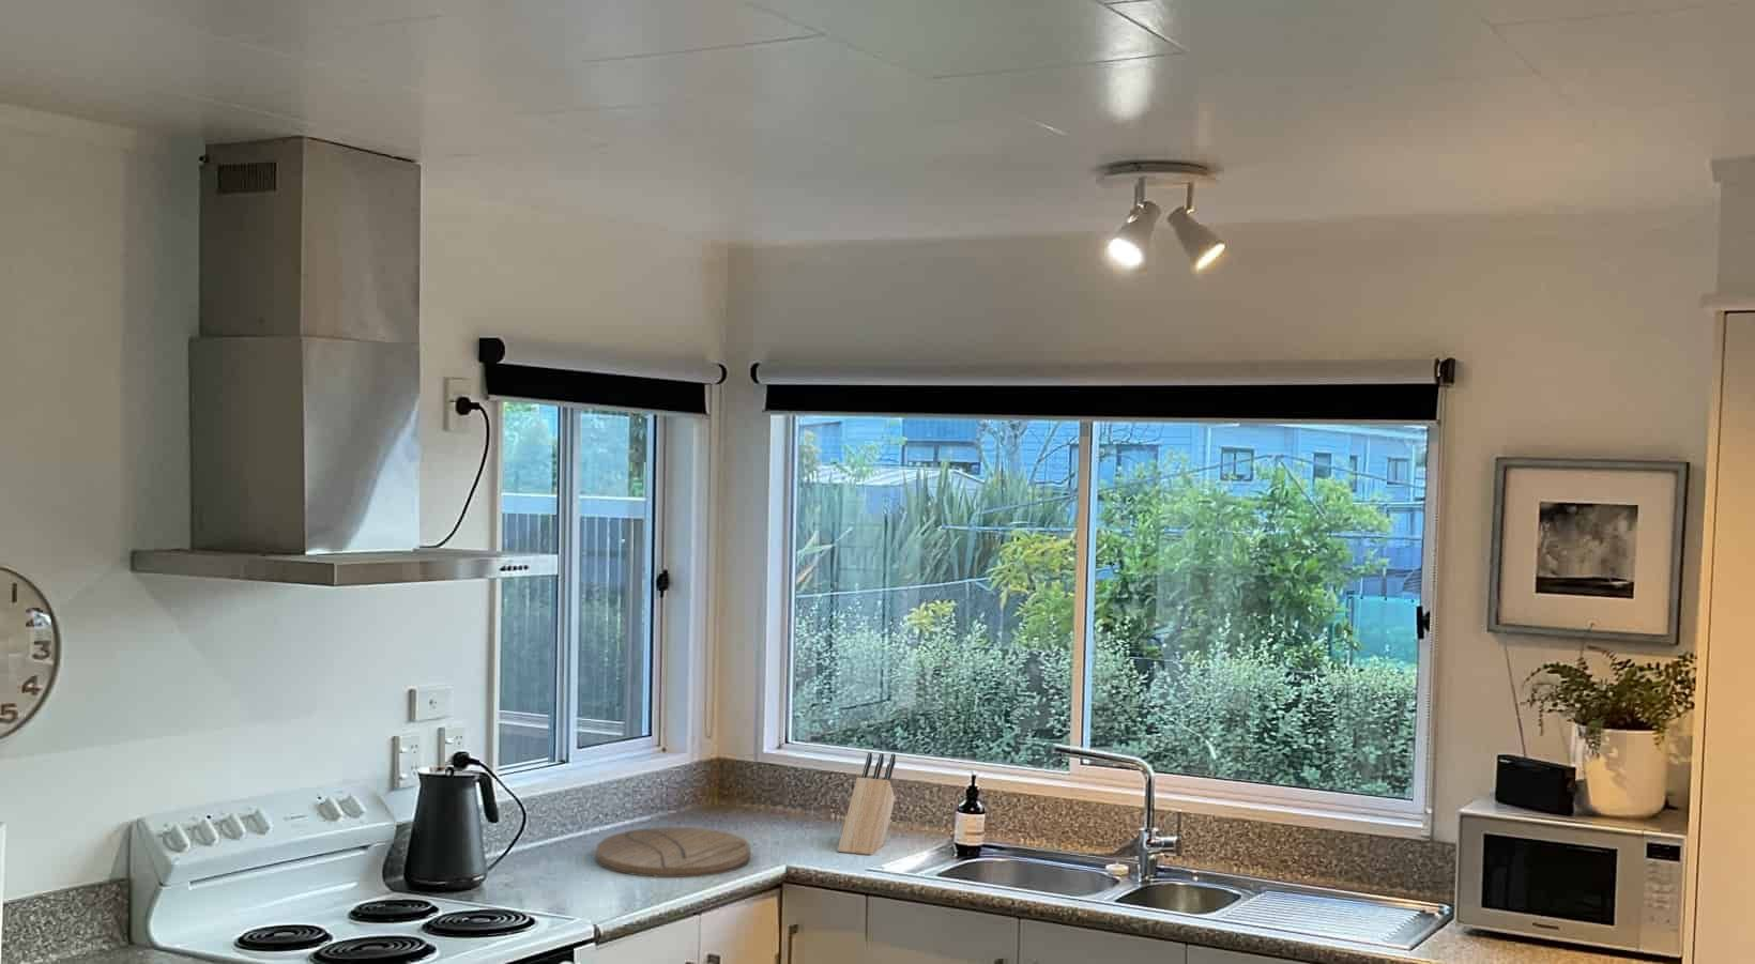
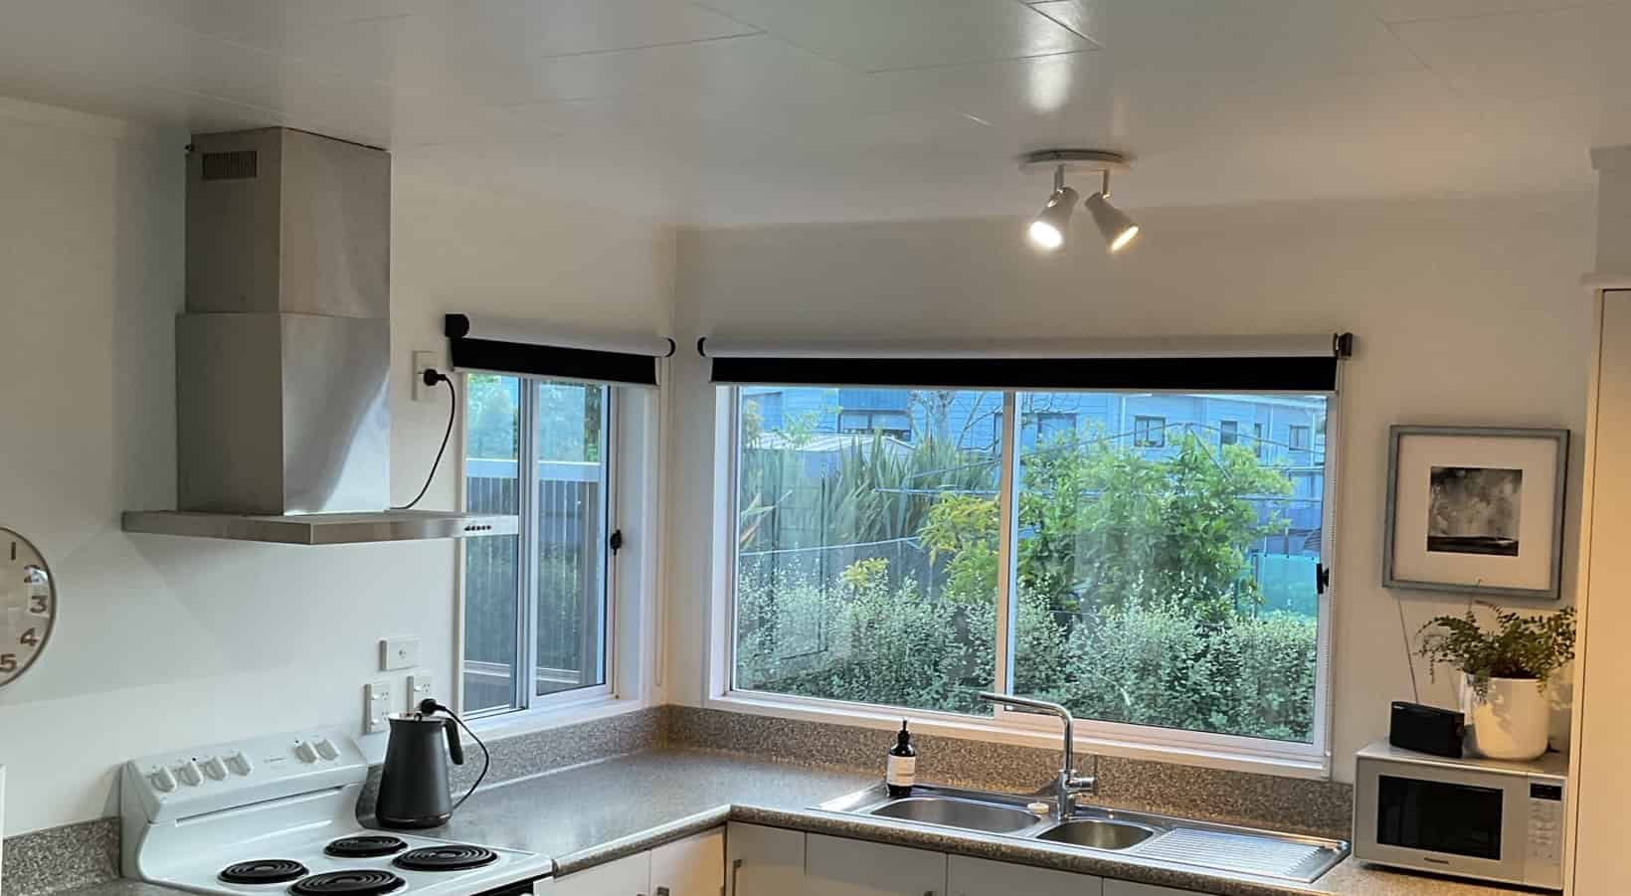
- cutting board [595,826,752,879]
- knife block [837,751,896,856]
